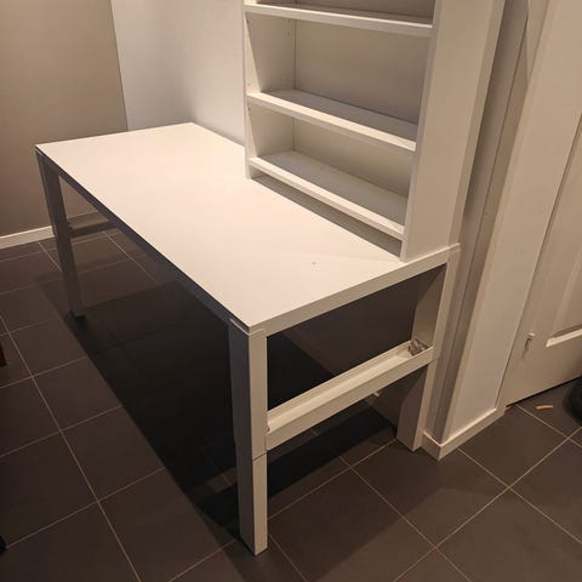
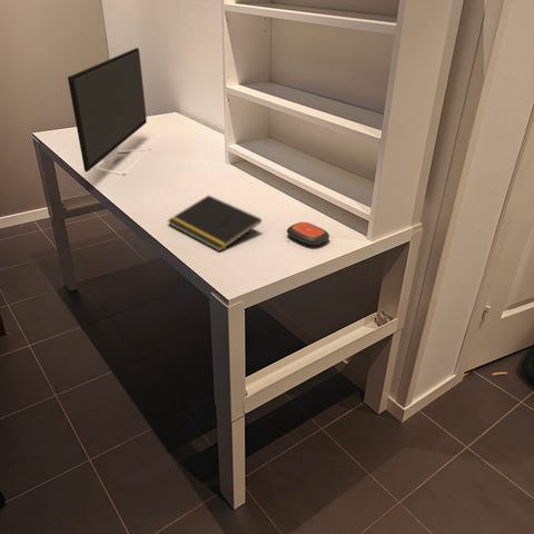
+ monitor [67,47,152,177]
+ notepad [167,194,263,253]
+ remote control [286,221,330,247]
